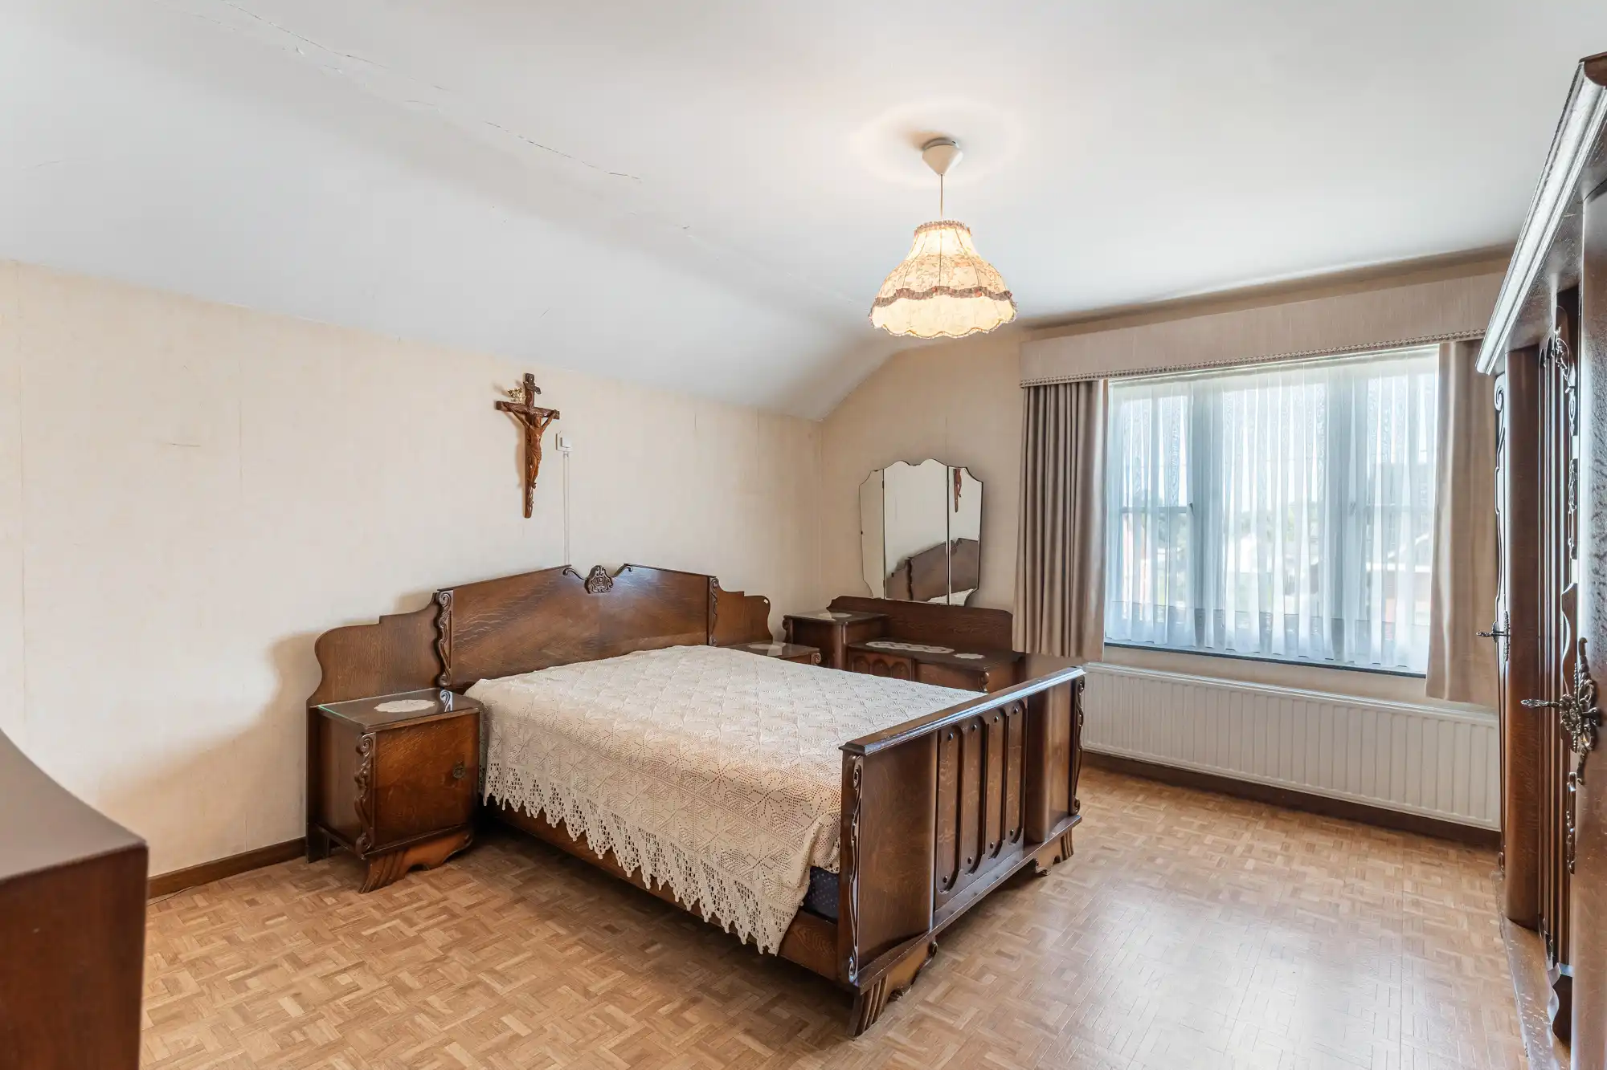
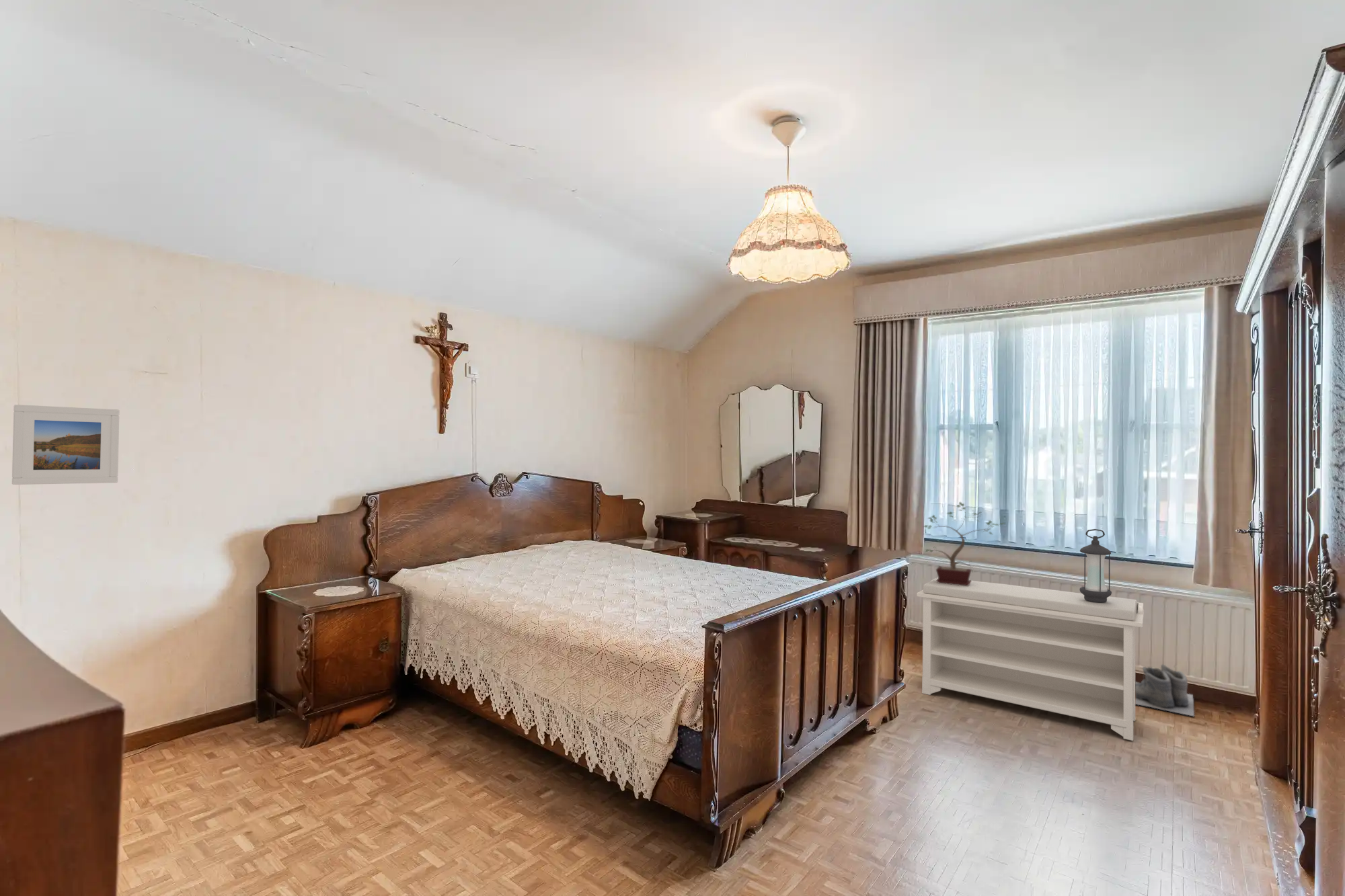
+ potted plant [923,501,1005,586]
+ boots [1135,663,1195,717]
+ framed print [11,404,120,485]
+ bench [916,577,1145,741]
+ lantern [1079,528,1112,603]
